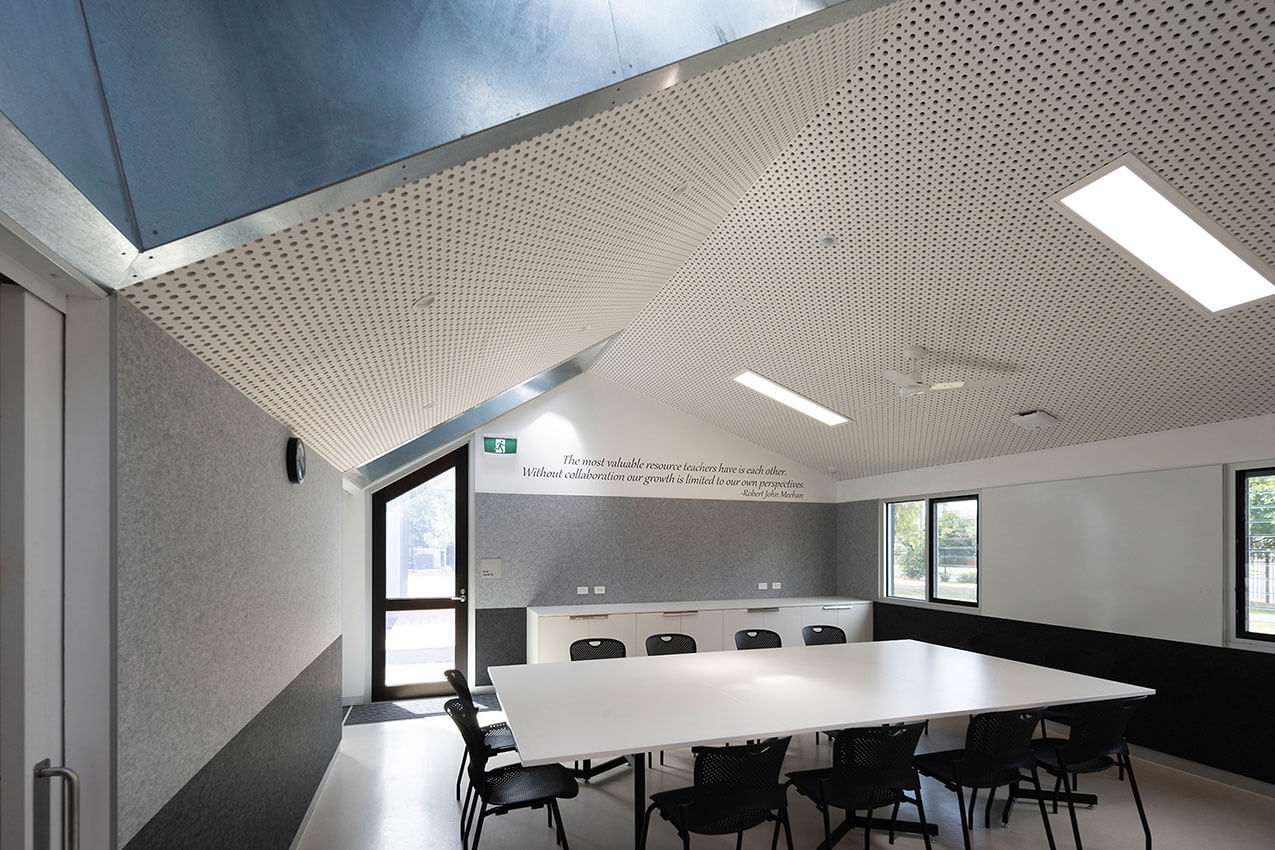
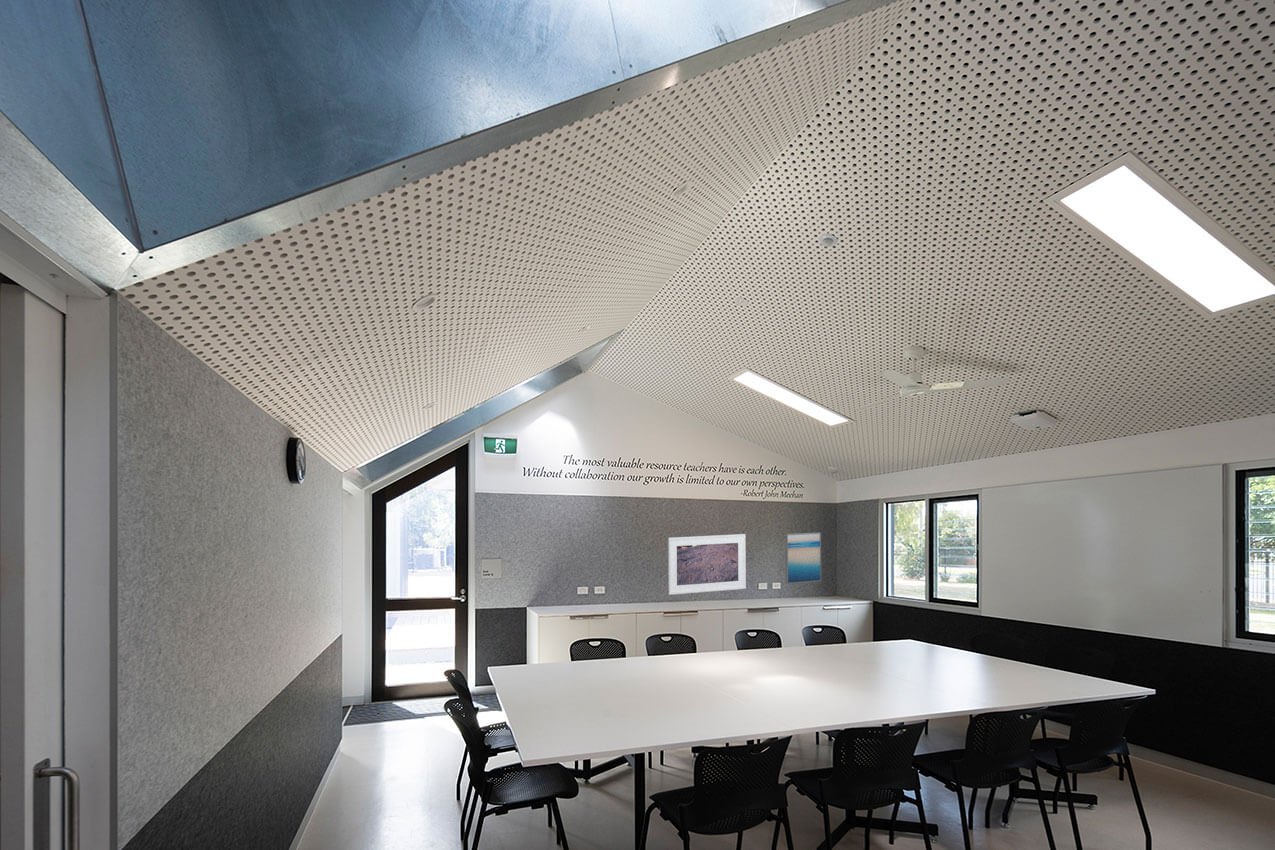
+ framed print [667,533,747,596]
+ wall art [784,531,822,585]
